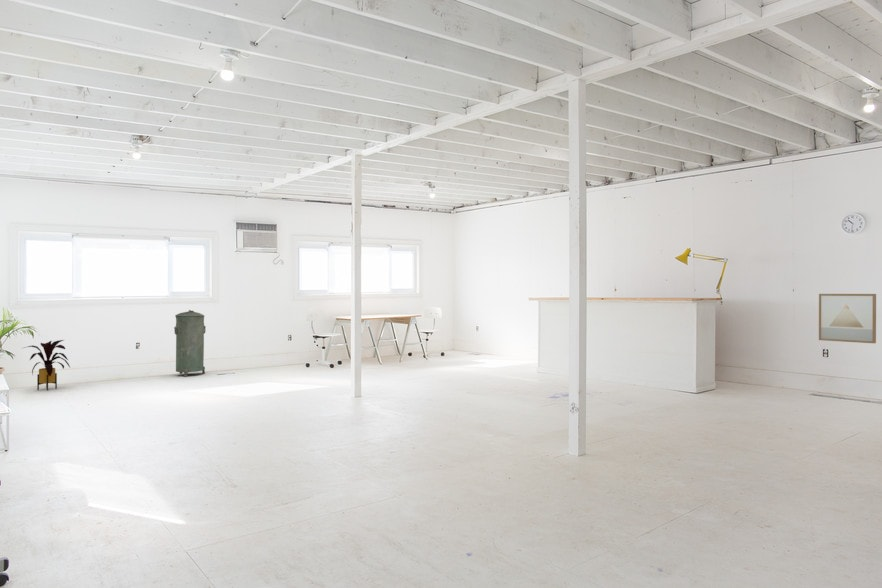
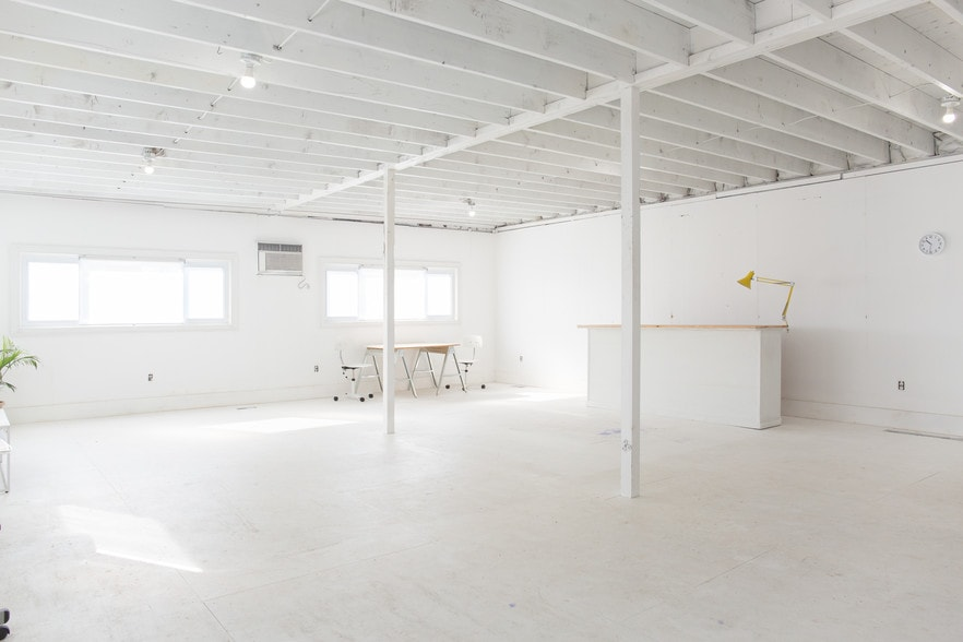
- wall art [818,293,877,344]
- trash can [173,309,207,377]
- house plant [20,339,71,391]
